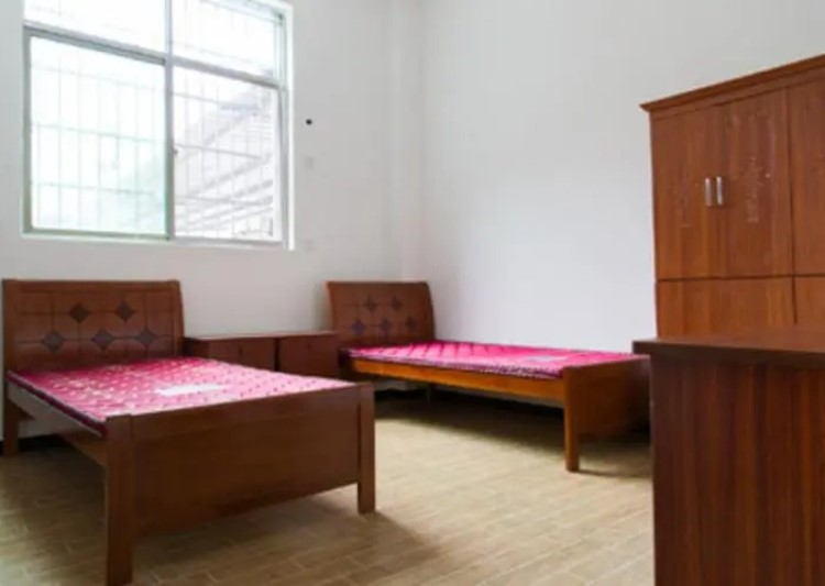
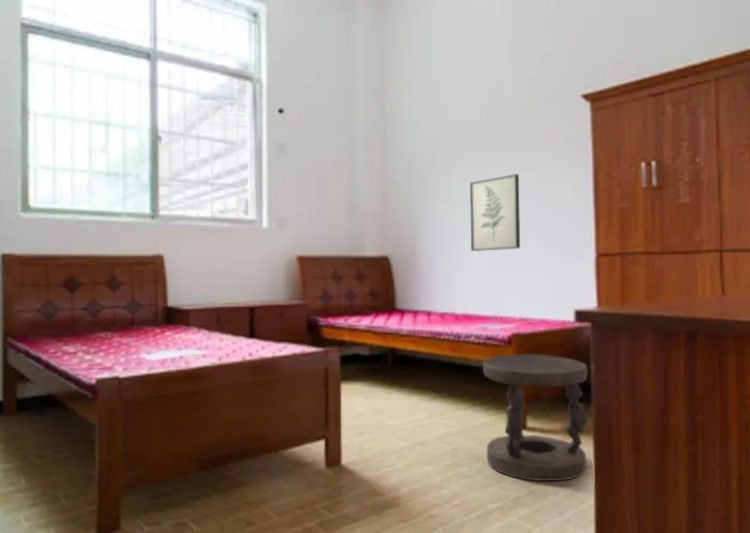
+ wall art [469,173,521,252]
+ stool [482,353,588,482]
